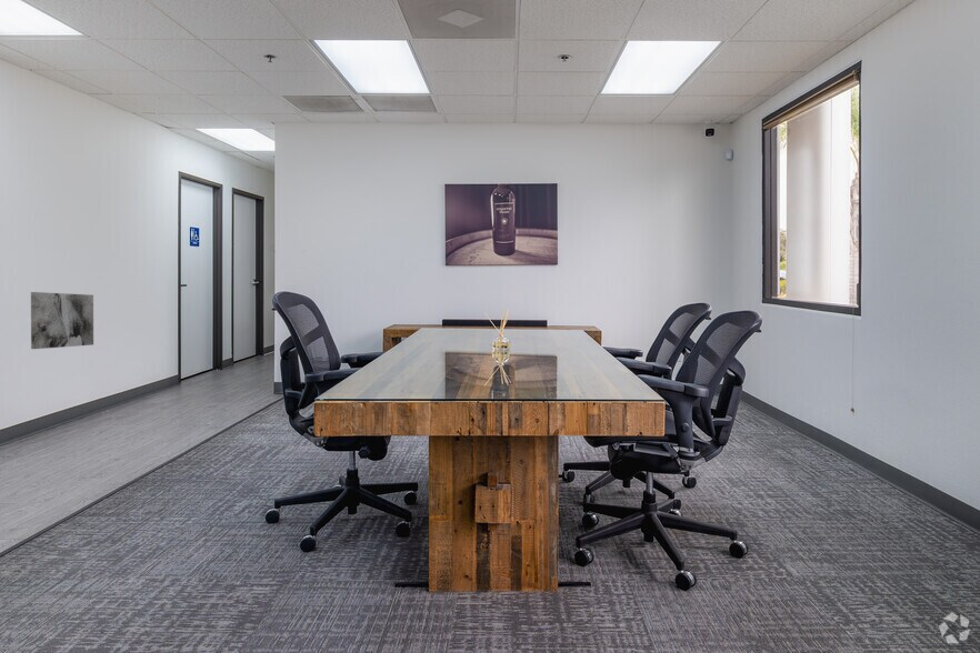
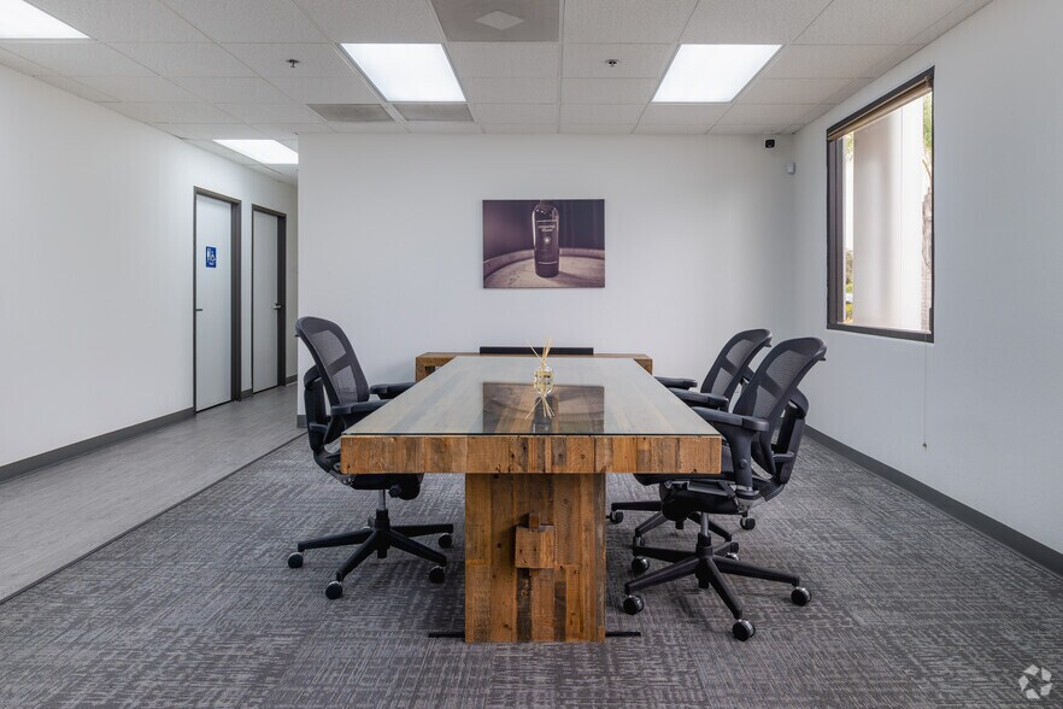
- wall art [30,291,94,350]
